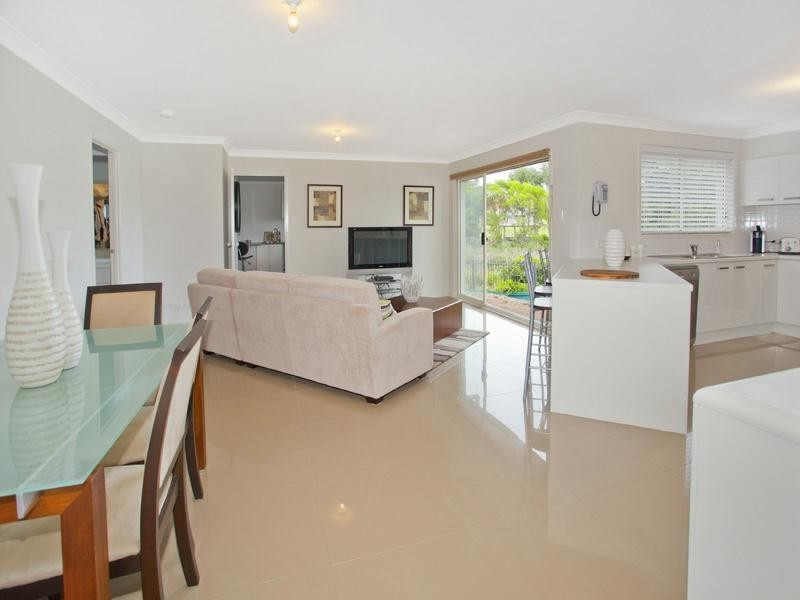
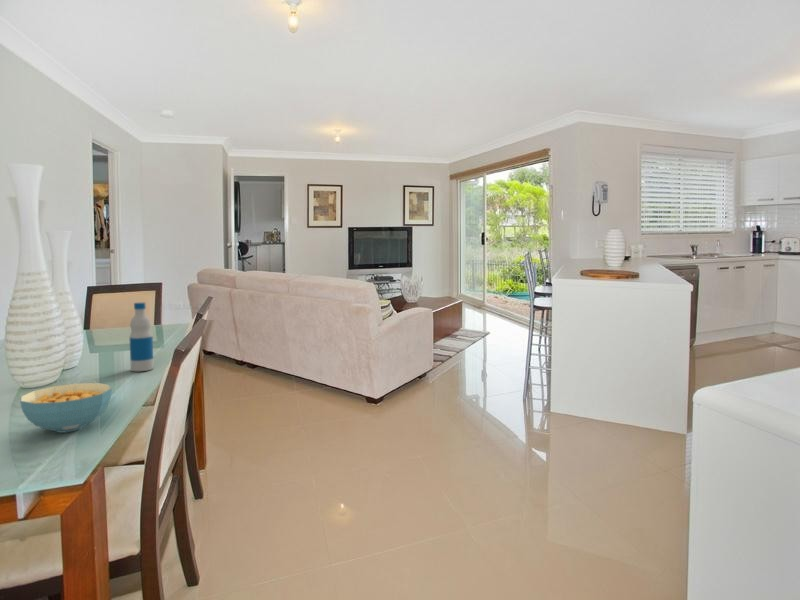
+ bottle [129,302,155,372]
+ cereal bowl [19,382,113,434]
